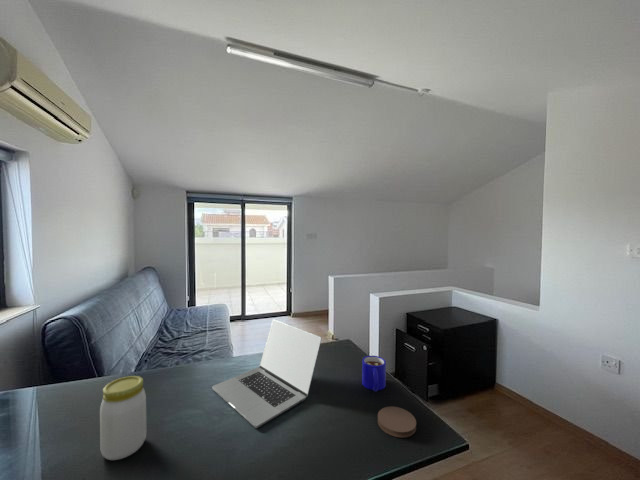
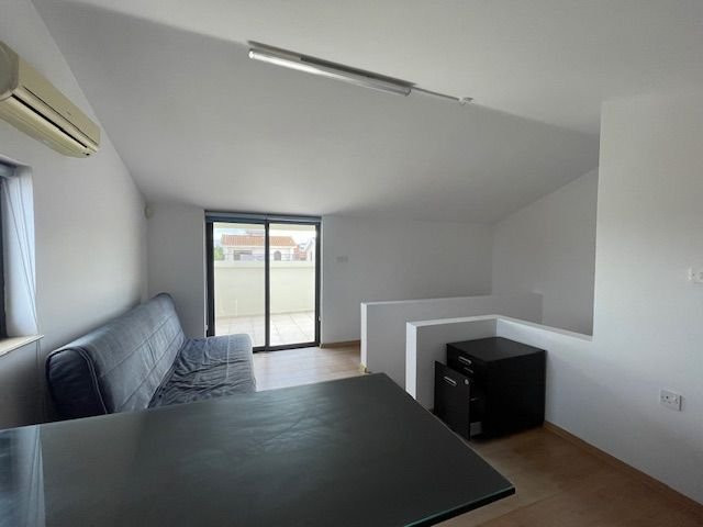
- mug [361,355,387,393]
- laptop [211,318,323,429]
- jar [99,375,147,461]
- coaster [377,406,417,439]
